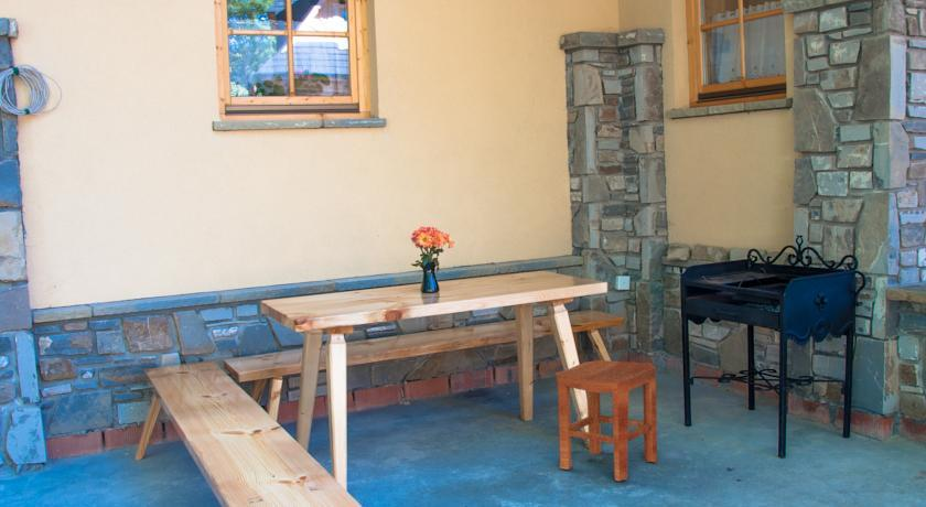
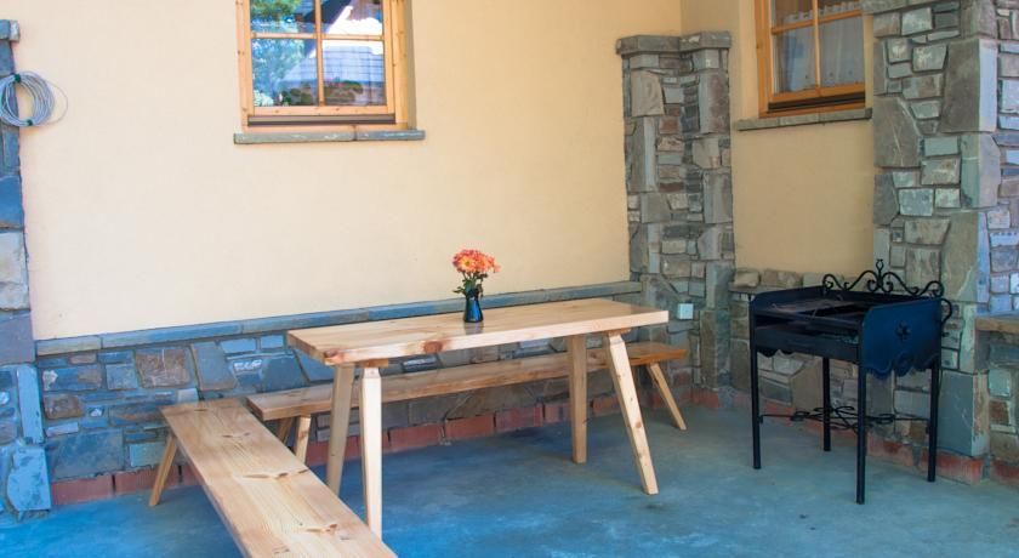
- stool [554,359,658,482]
